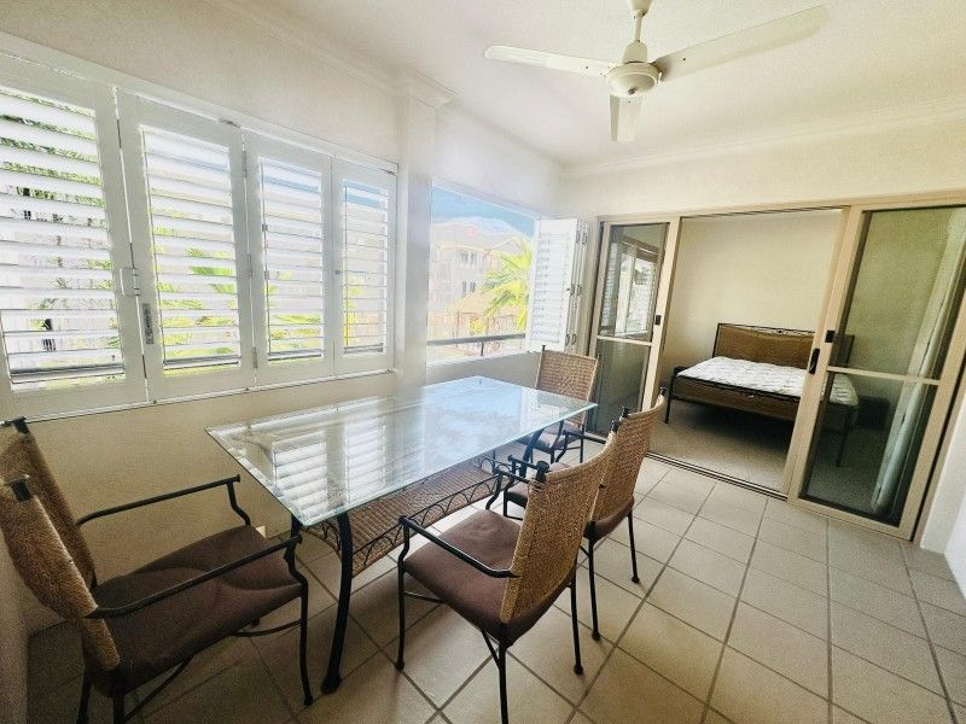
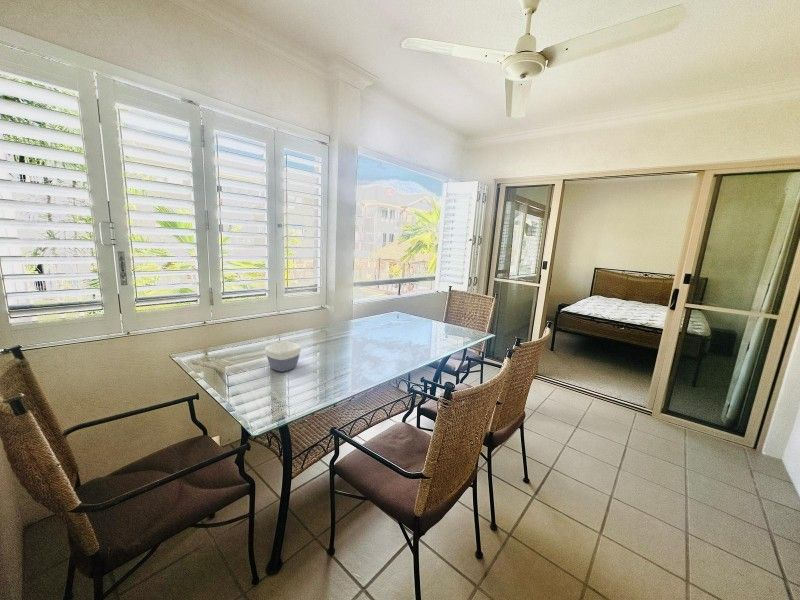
+ bowl [264,341,302,373]
